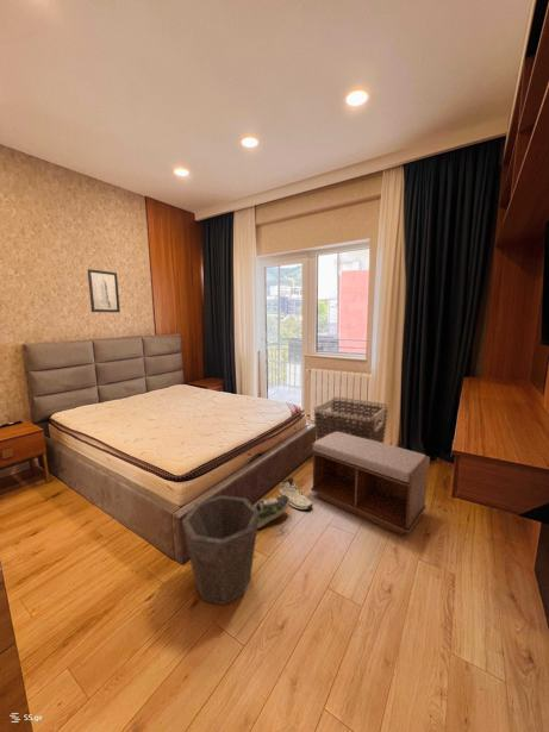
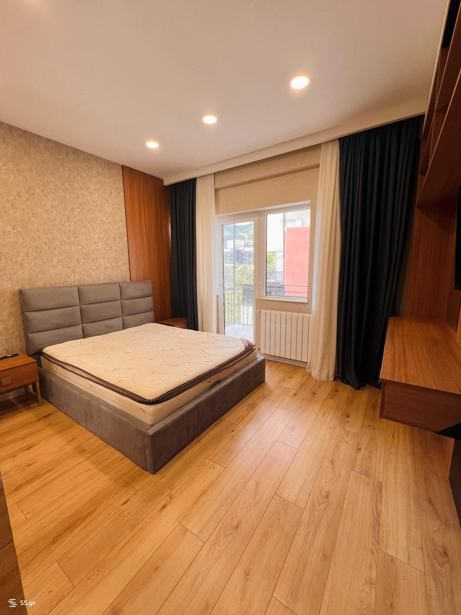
- sneaker [277,477,313,511]
- shoe [254,495,291,534]
- bench [310,432,431,537]
- waste bin [181,494,260,606]
- clothes hamper [313,396,389,443]
- wall art [87,268,121,314]
